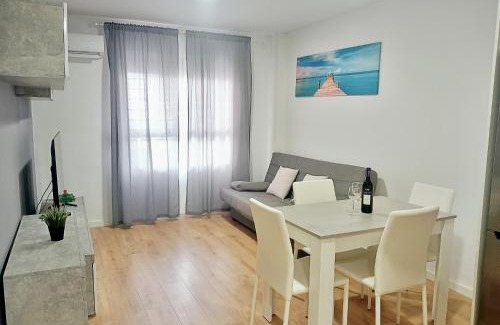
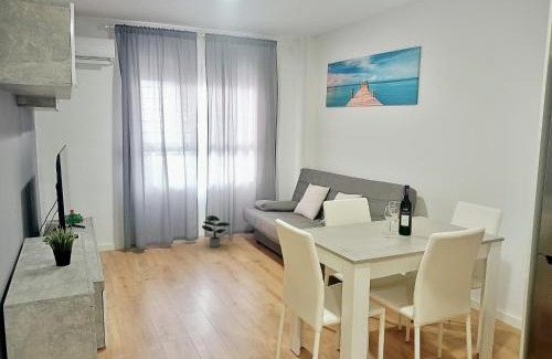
+ potted plant [201,214,231,249]
